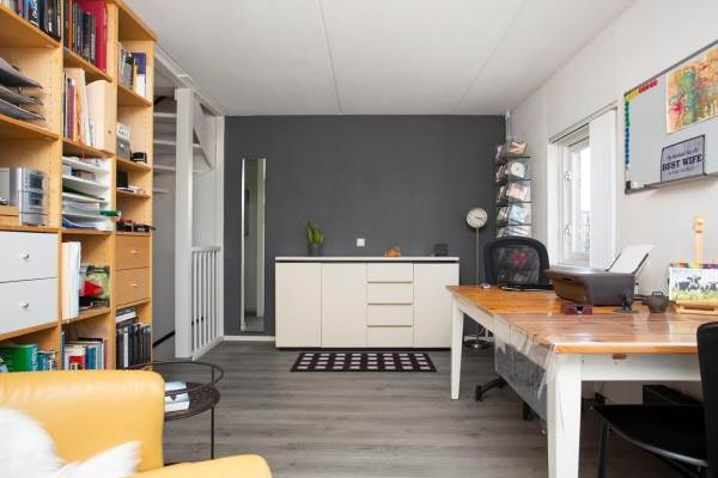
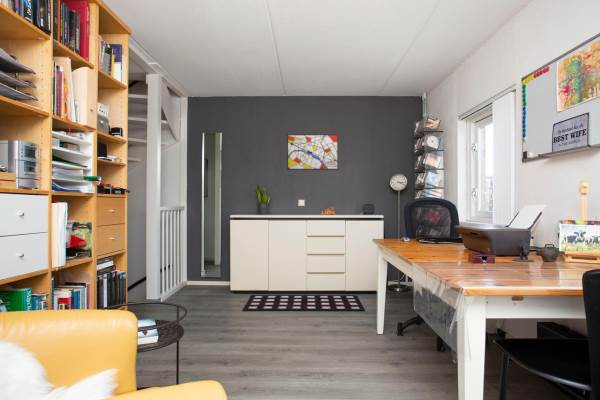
+ wall art [286,133,339,171]
